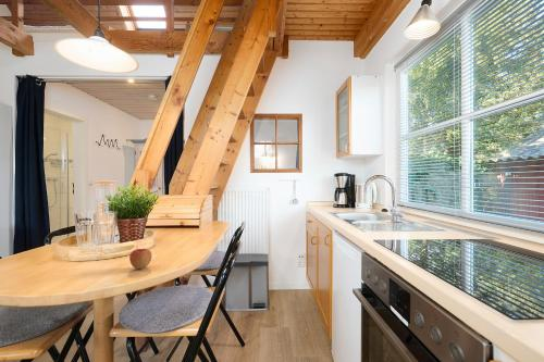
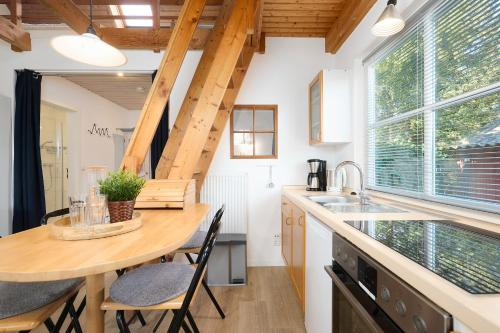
- apple [128,246,153,270]
